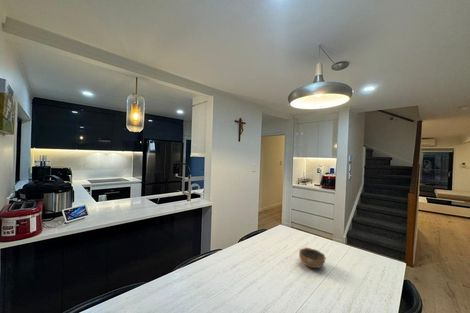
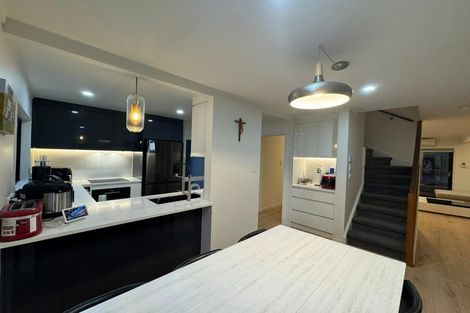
- bowl [298,247,327,269]
